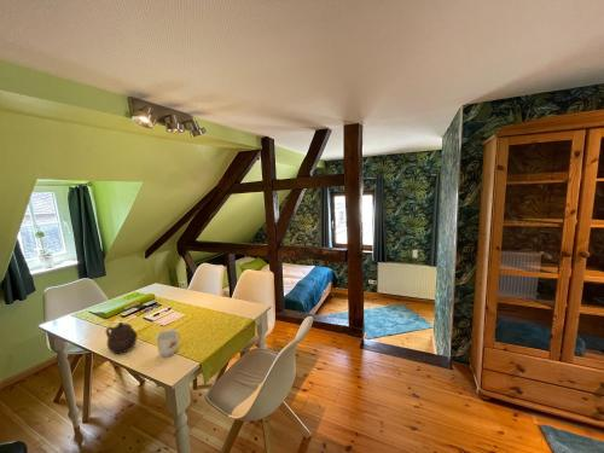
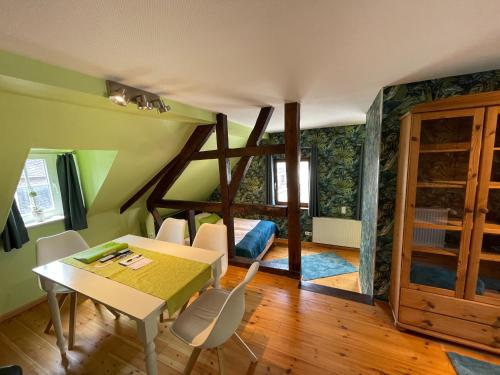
- teapot [105,321,138,355]
- mug [156,329,181,358]
